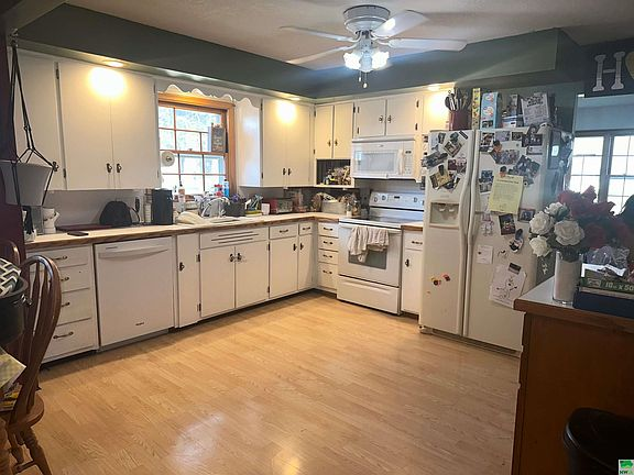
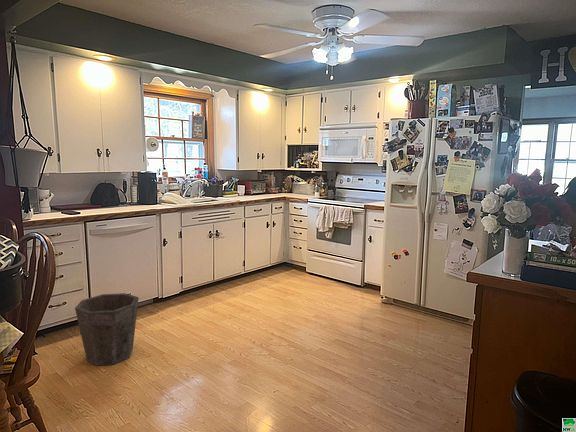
+ waste bin [74,292,140,367]
